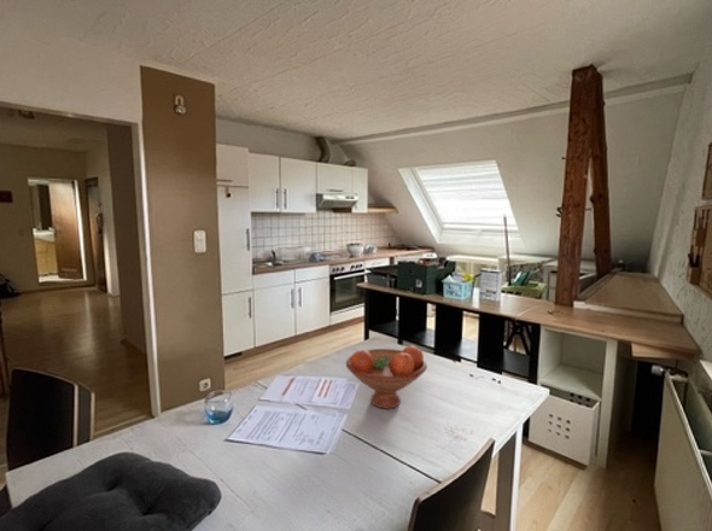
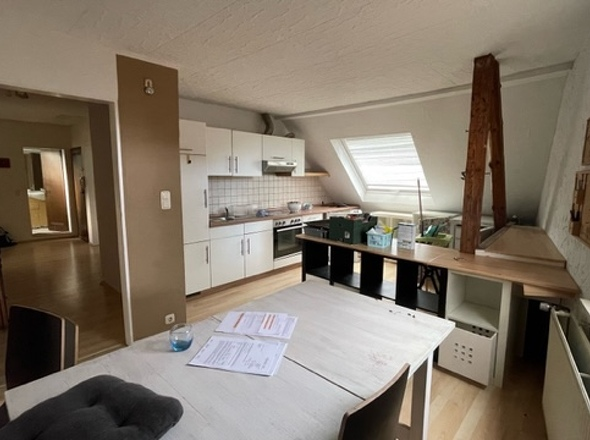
- fruit bowl [345,345,428,410]
